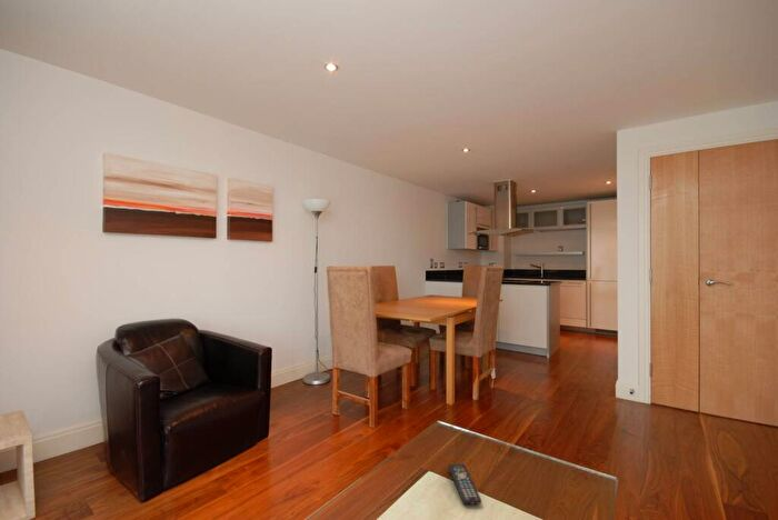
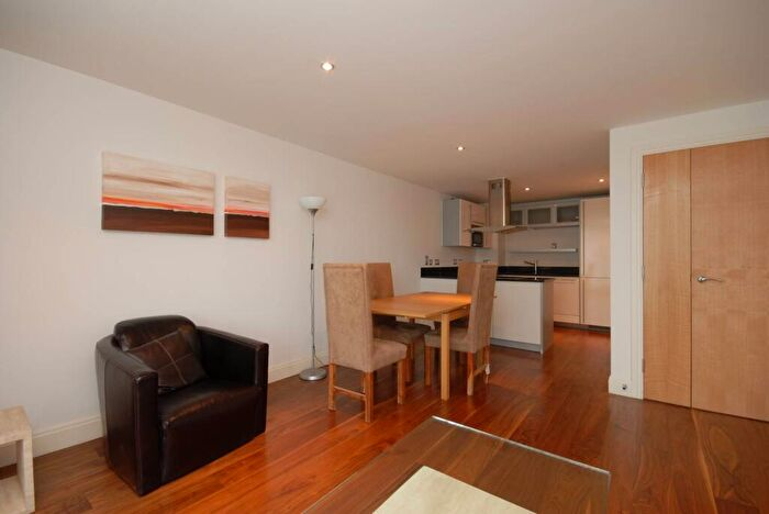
- remote control [447,462,482,506]
